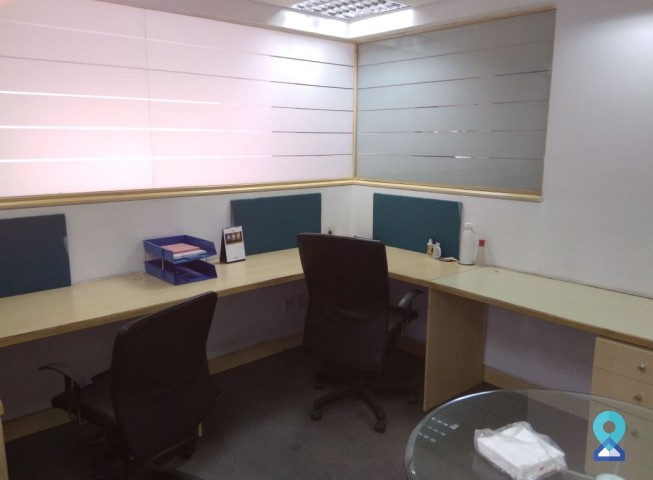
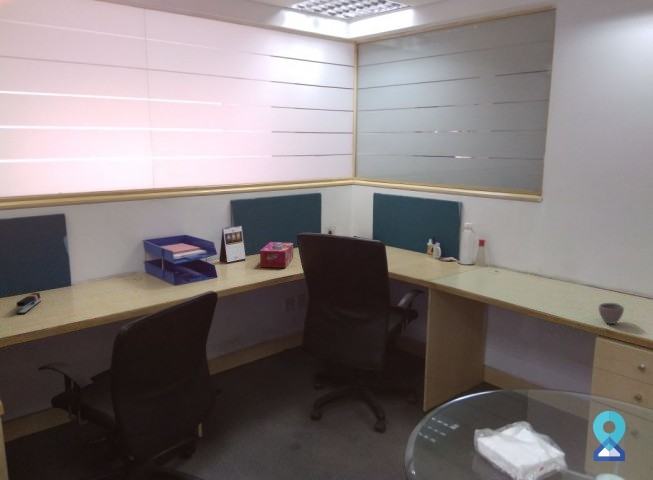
+ cup [597,302,625,325]
+ tissue box [259,241,294,269]
+ stapler [15,292,42,315]
